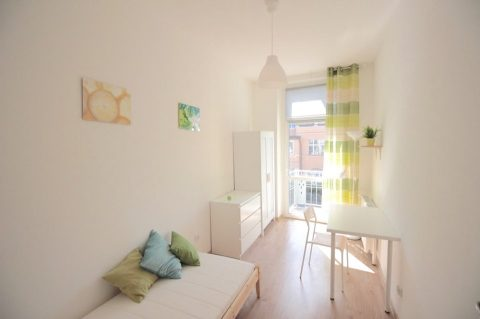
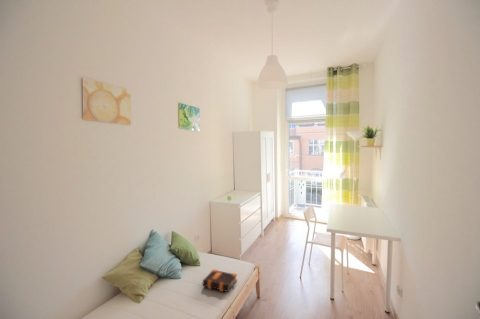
+ bible [202,268,238,293]
